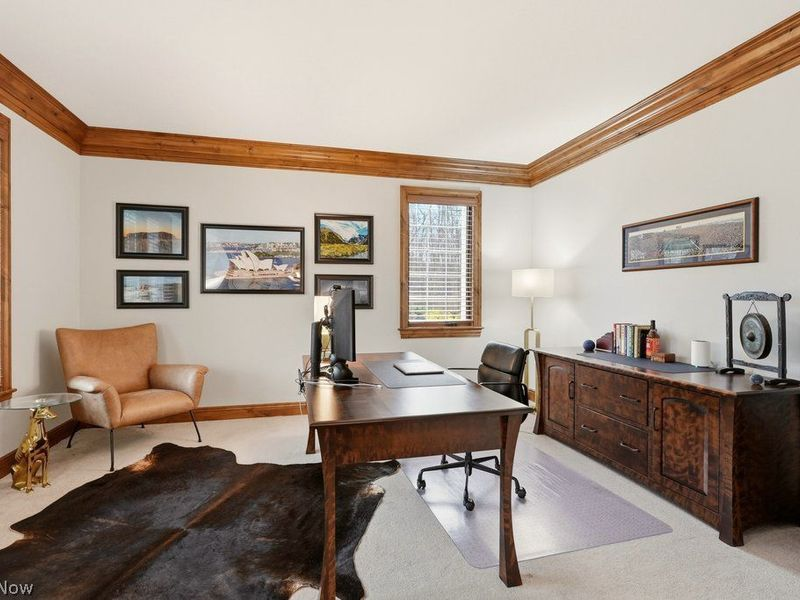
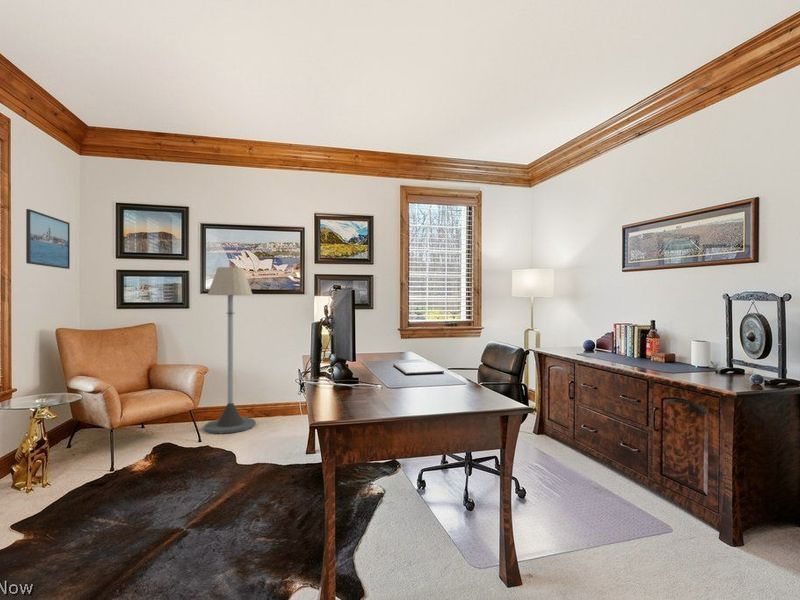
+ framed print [25,208,71,270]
+ floor lamp [203,266,257,435]
